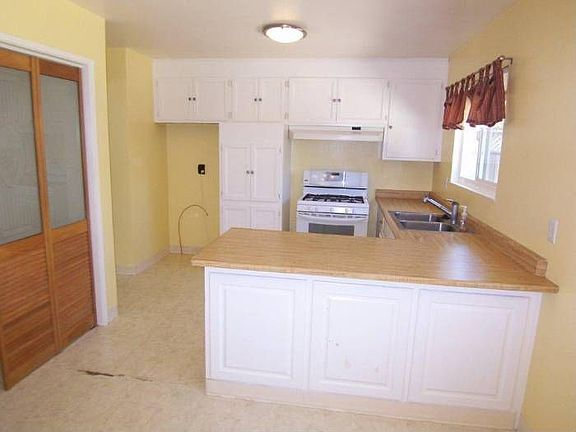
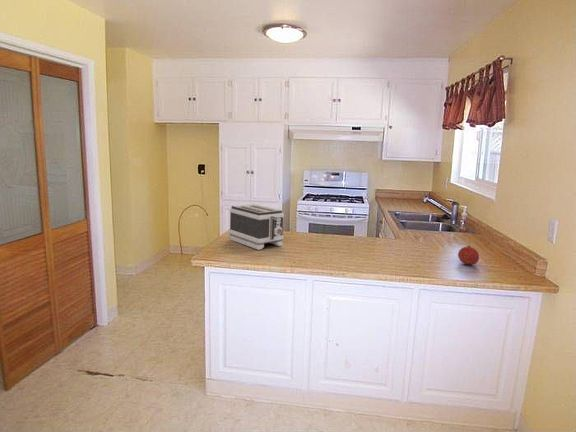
+ fruit [457,245,480,266]
+ toaster [228,203,285,251]
